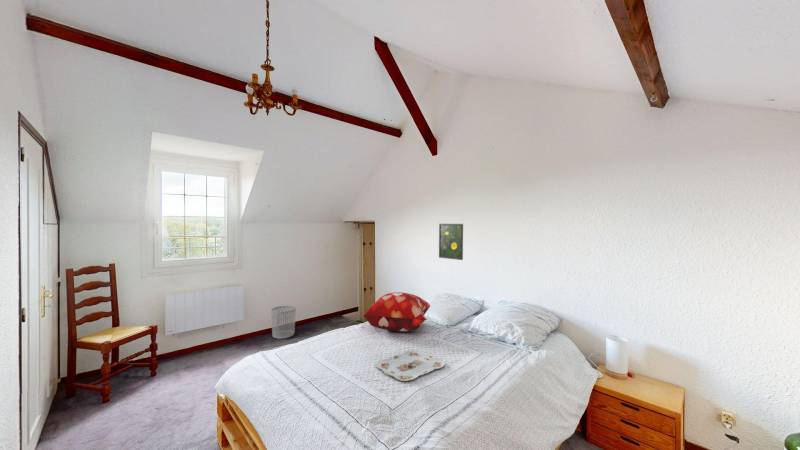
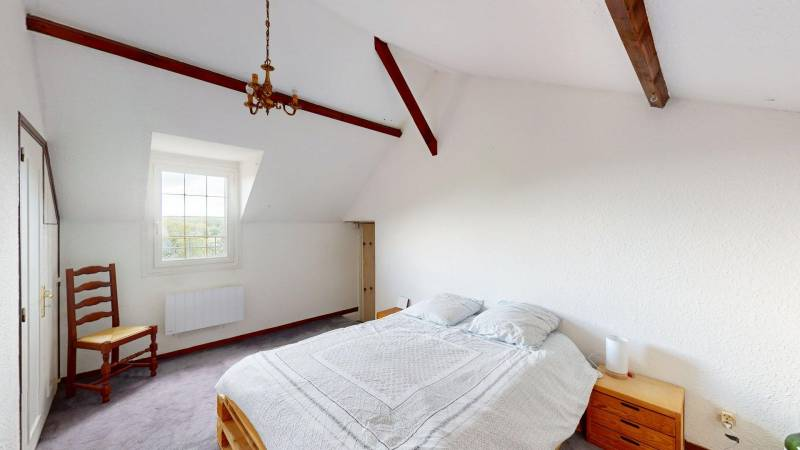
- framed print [438,223,464,261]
- waste bin [270,305,297,340]
- serving tray [375,349,446,382]
- decorative pillow [362,291,431,332]
